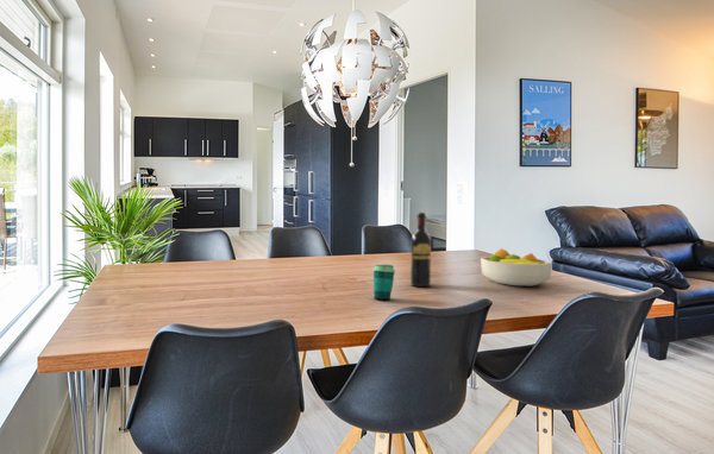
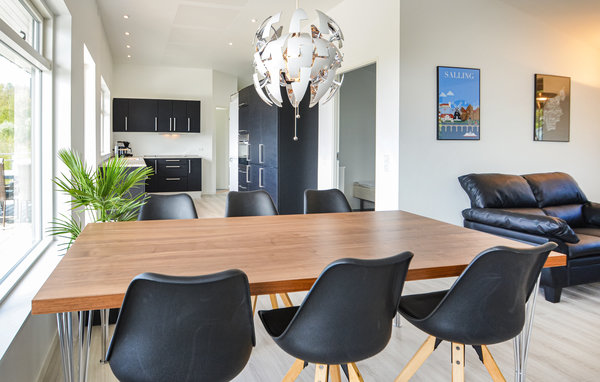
- cup [372,264,396,301]
- fruit bowl [480,247,553,288]
- wine bottle [409,212,432,288]
